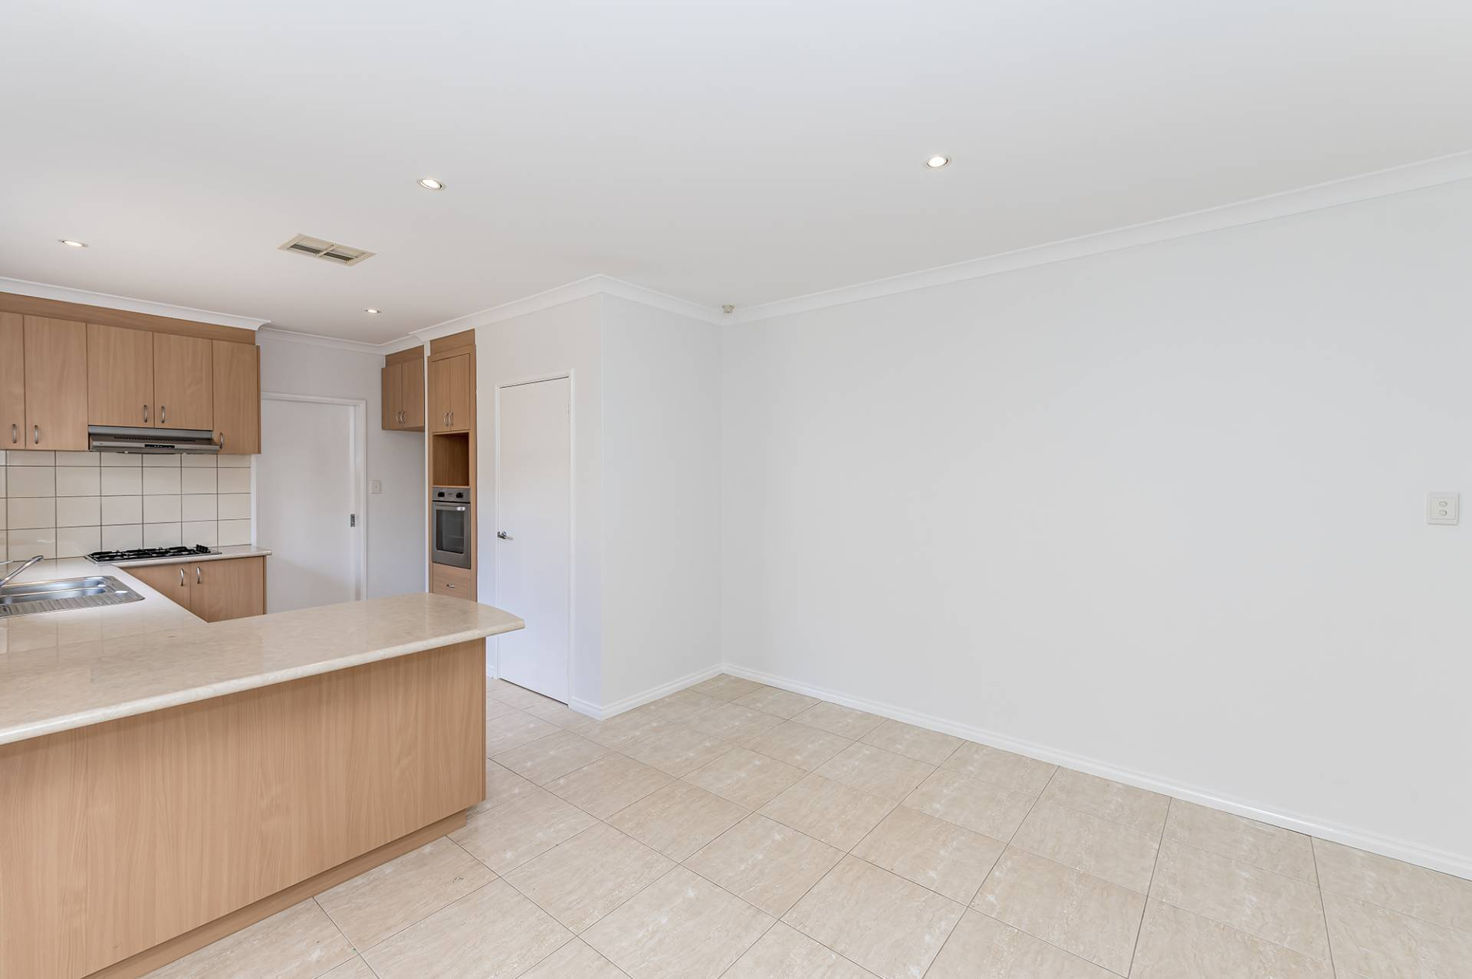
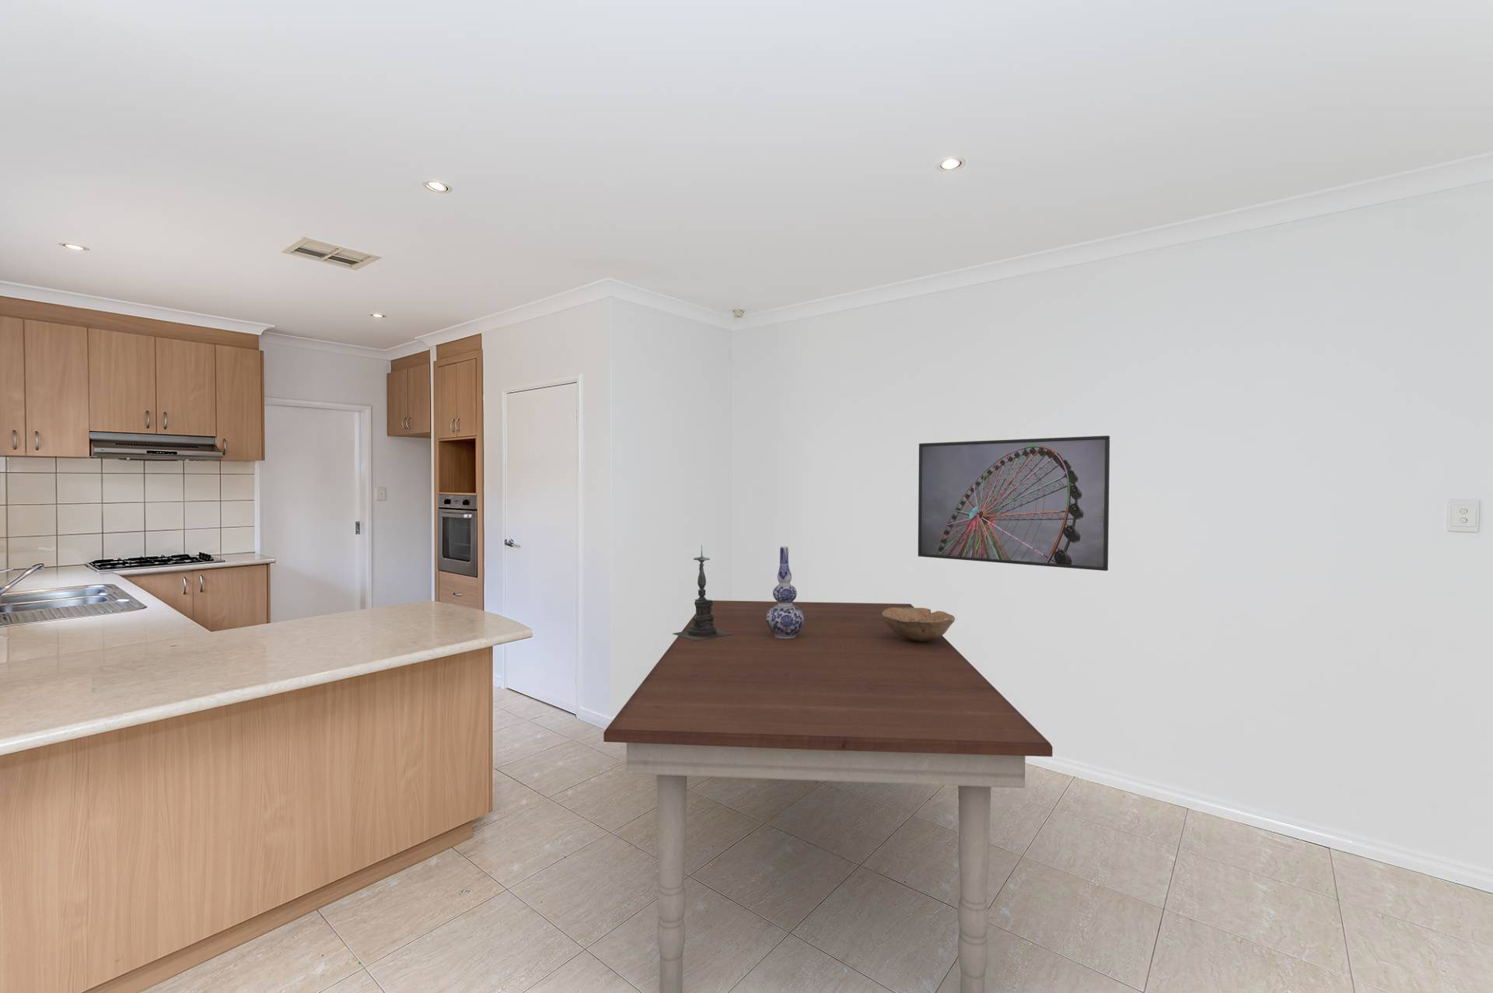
+ dining table [603,600,1054,993]
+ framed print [918,434,1111,572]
+ bowl [882,607,955,642]
+ vase [766,546,804,638]
+ candle holder [672,544,733,641]
